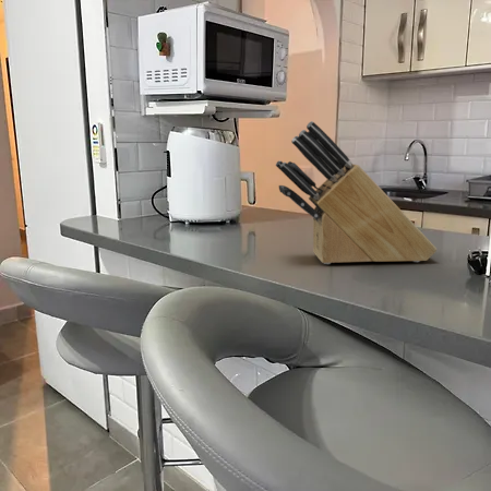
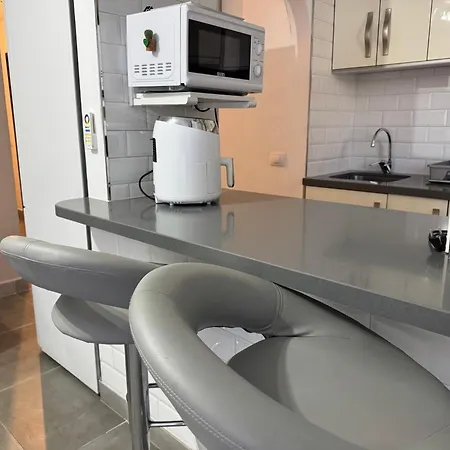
- knife block [275,120,438,265]
